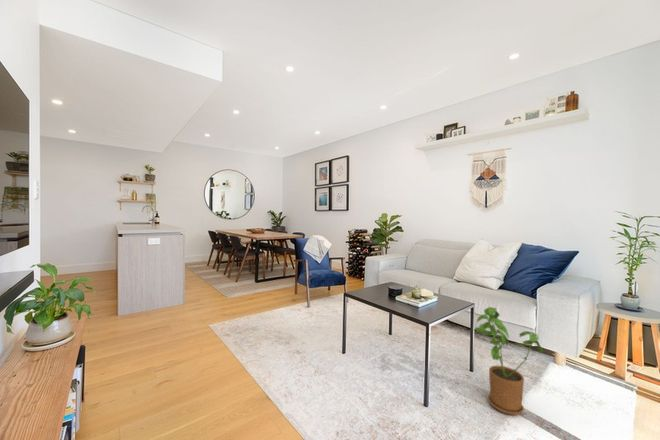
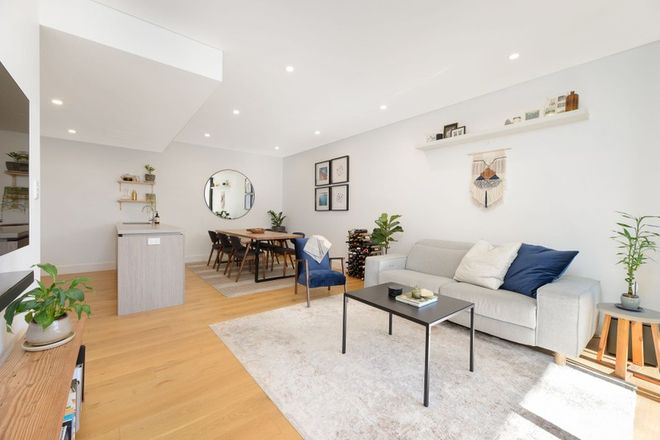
- house plant [474,306,544,416]
